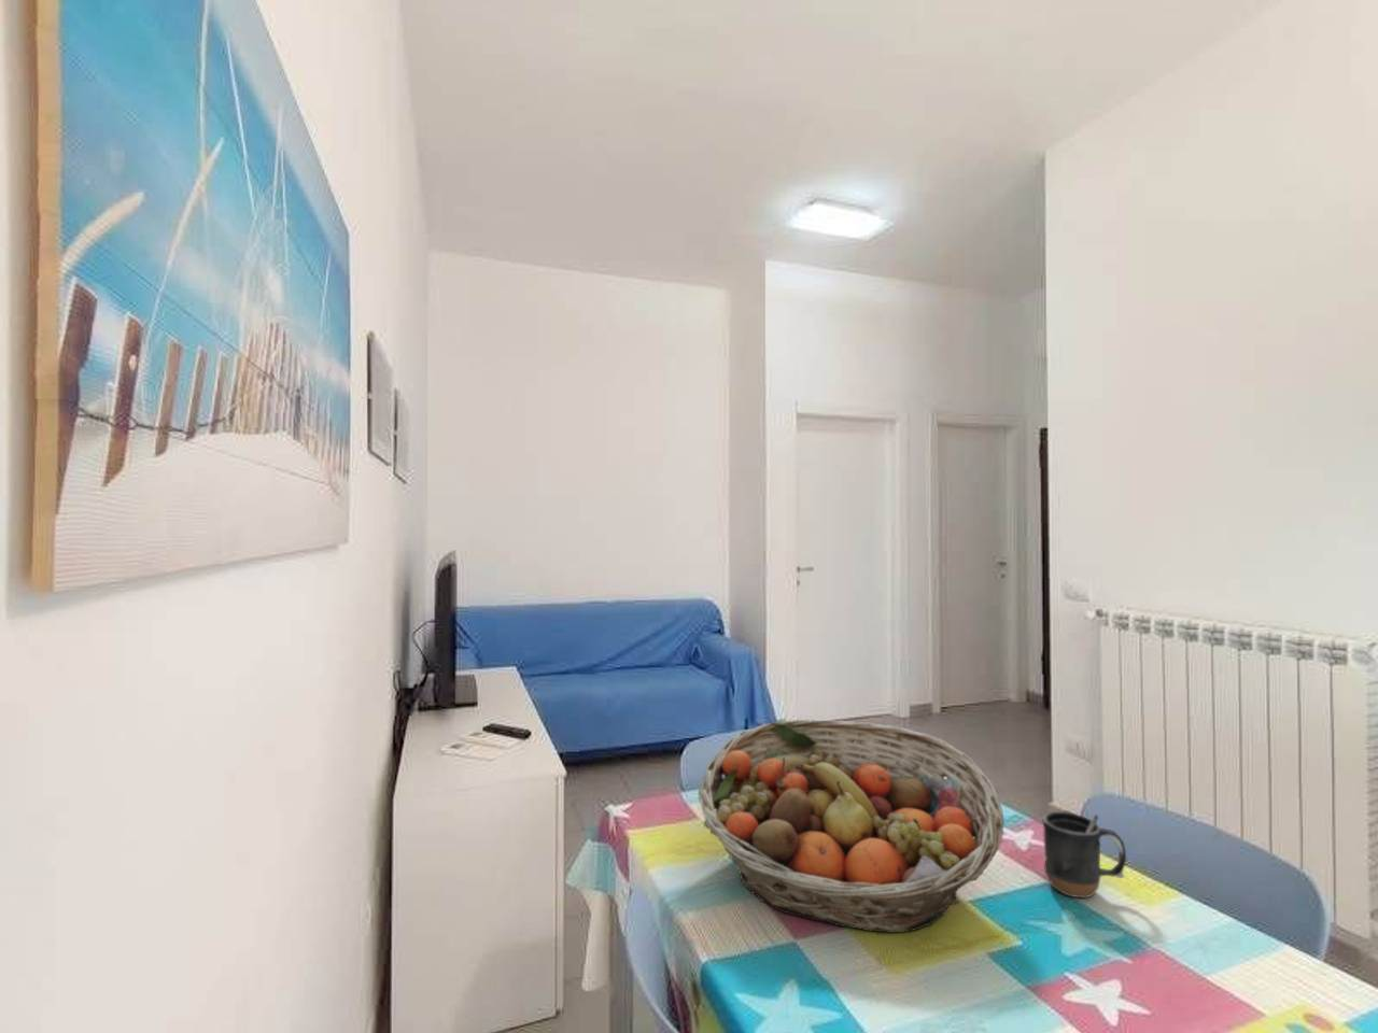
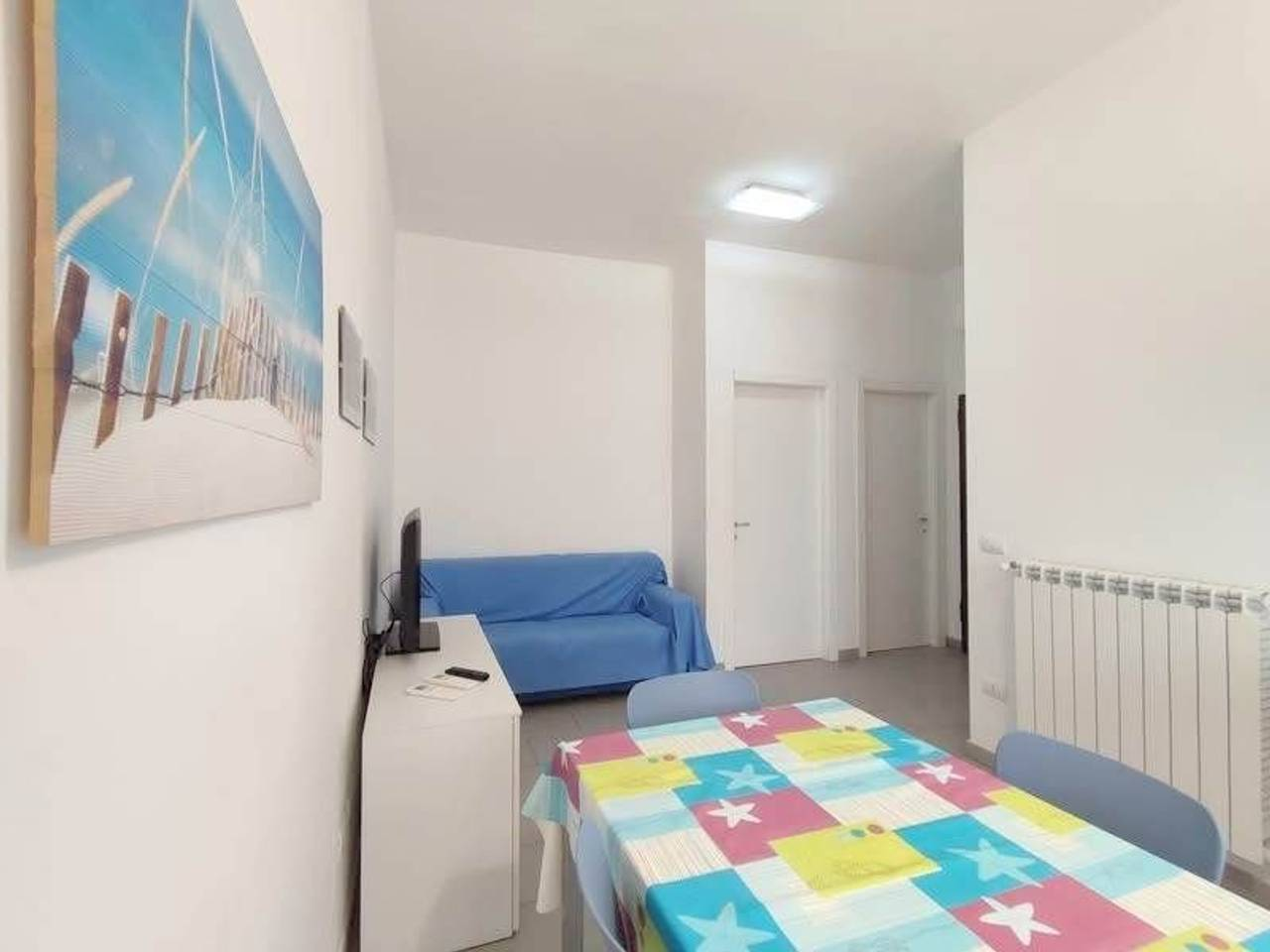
- fruit basket [698,718,1005,934]
- mug [1041,809,1127,898]
